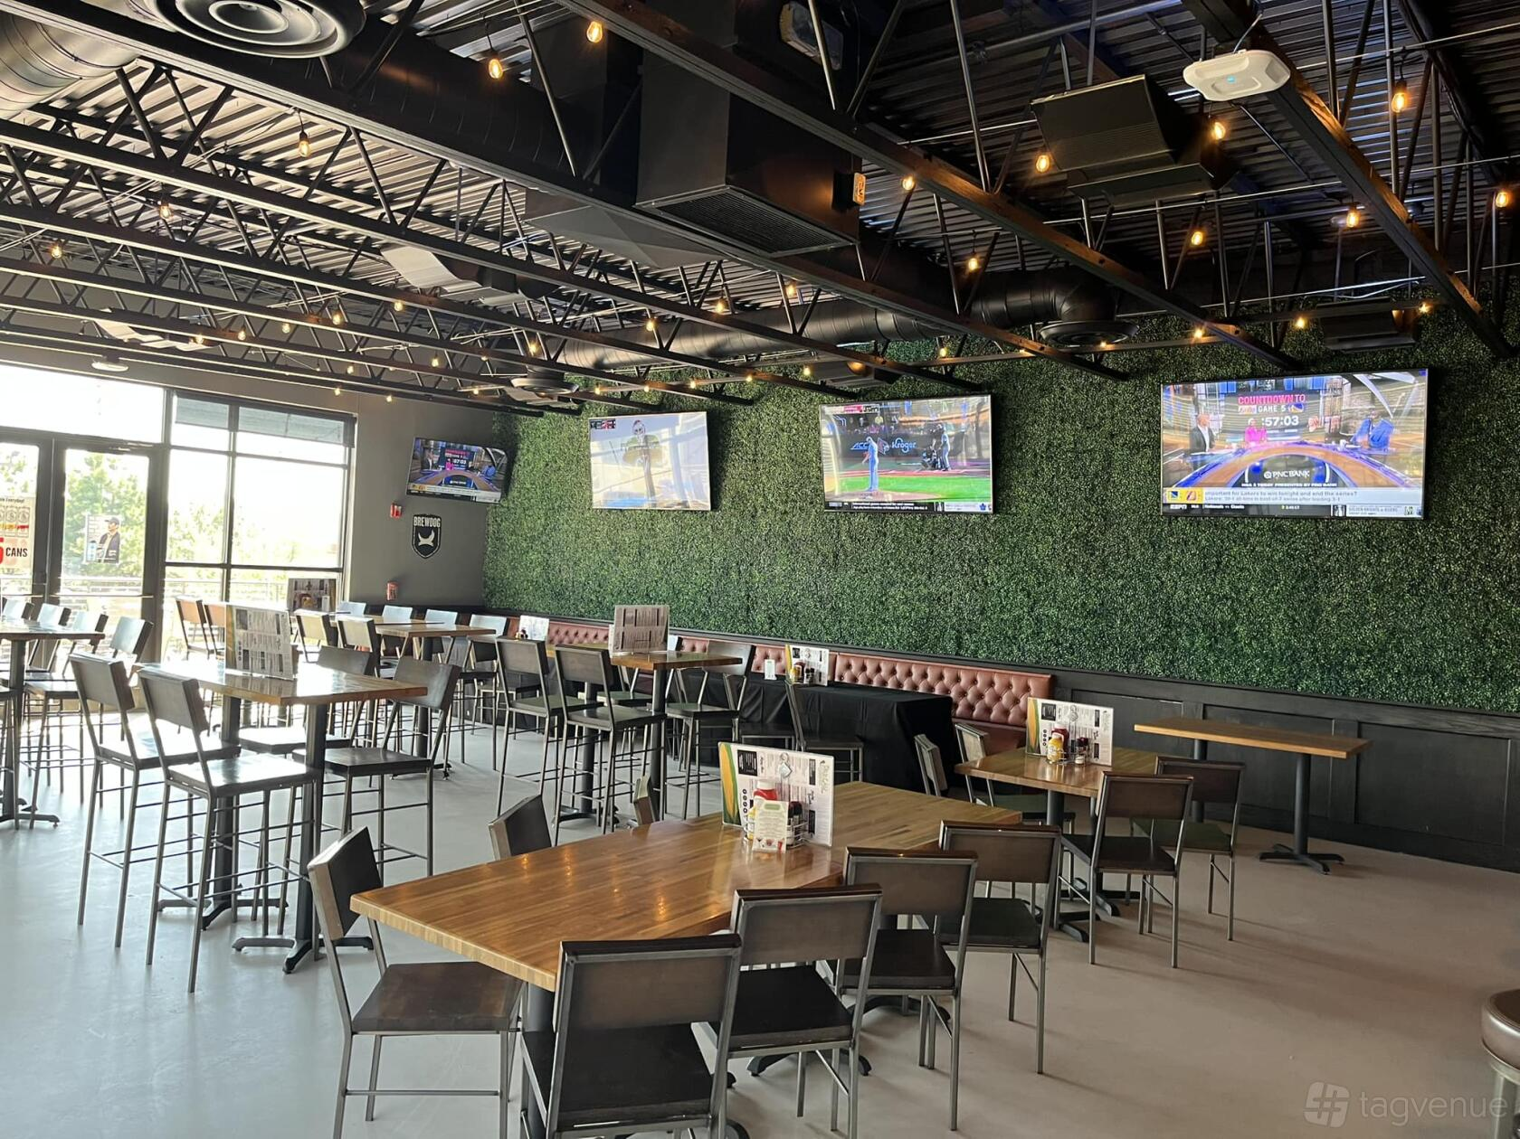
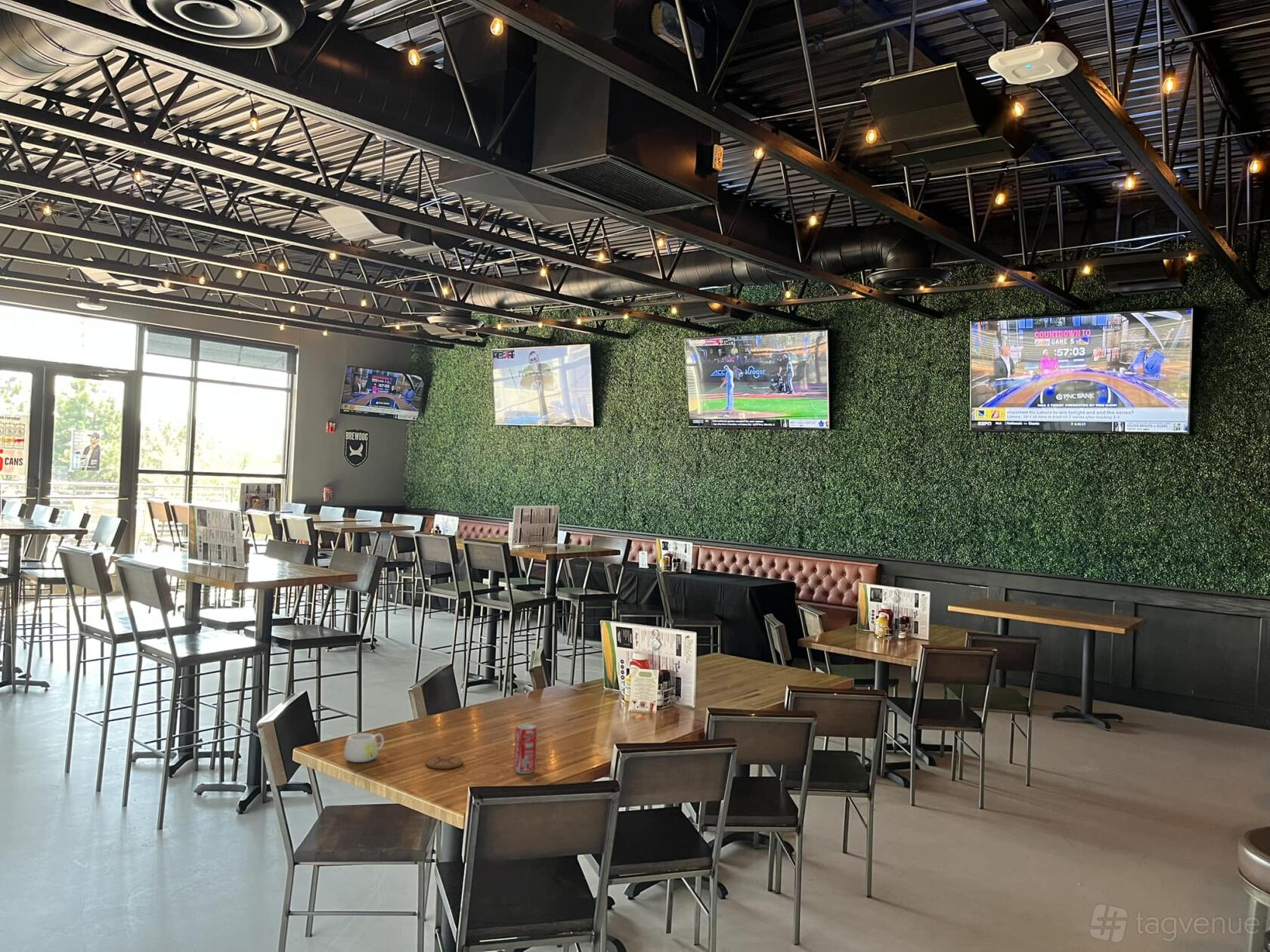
+ mug [343,732,385,763]
+ beverage can [513,723,537,774]
+ coaster [425,755,463,770]
